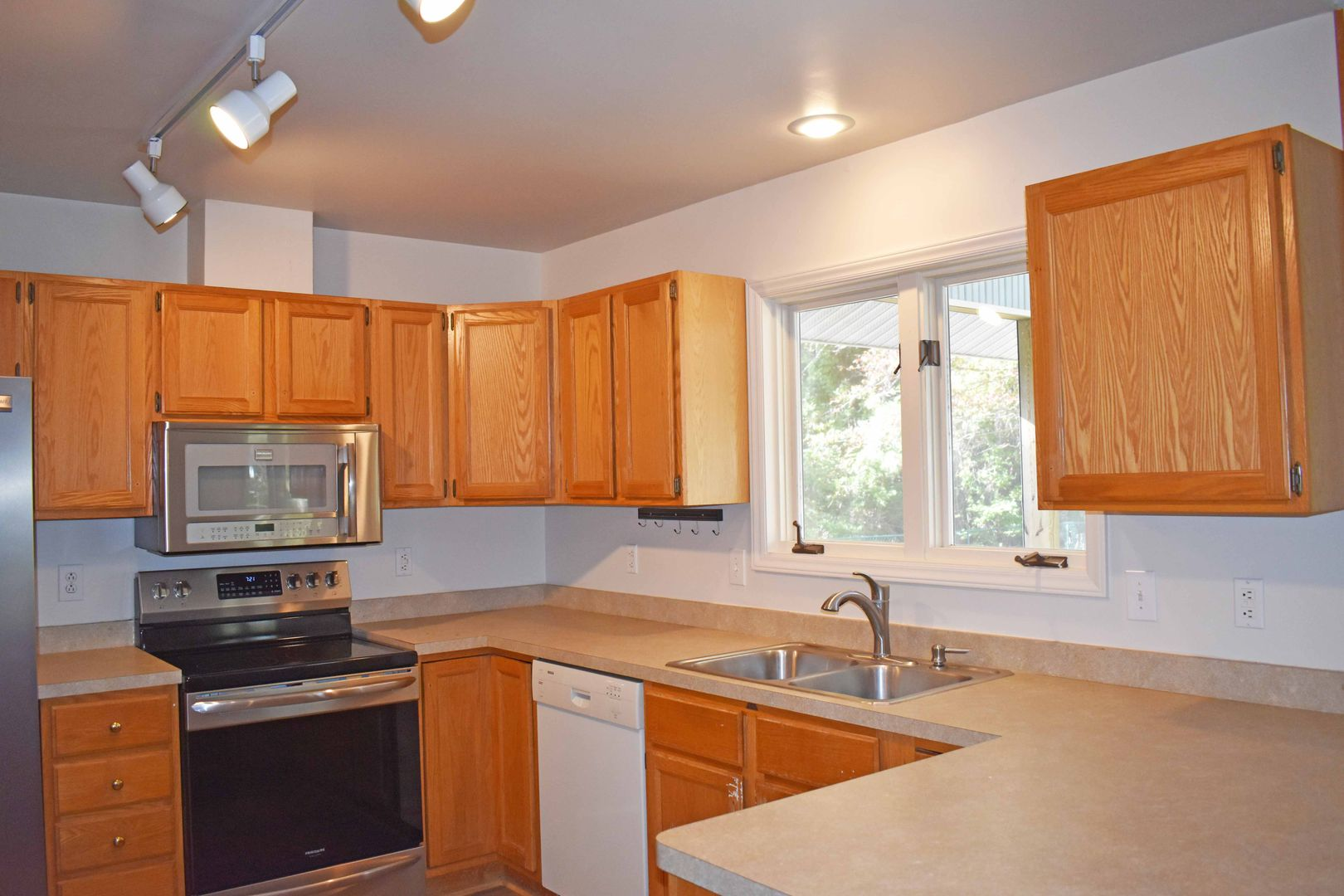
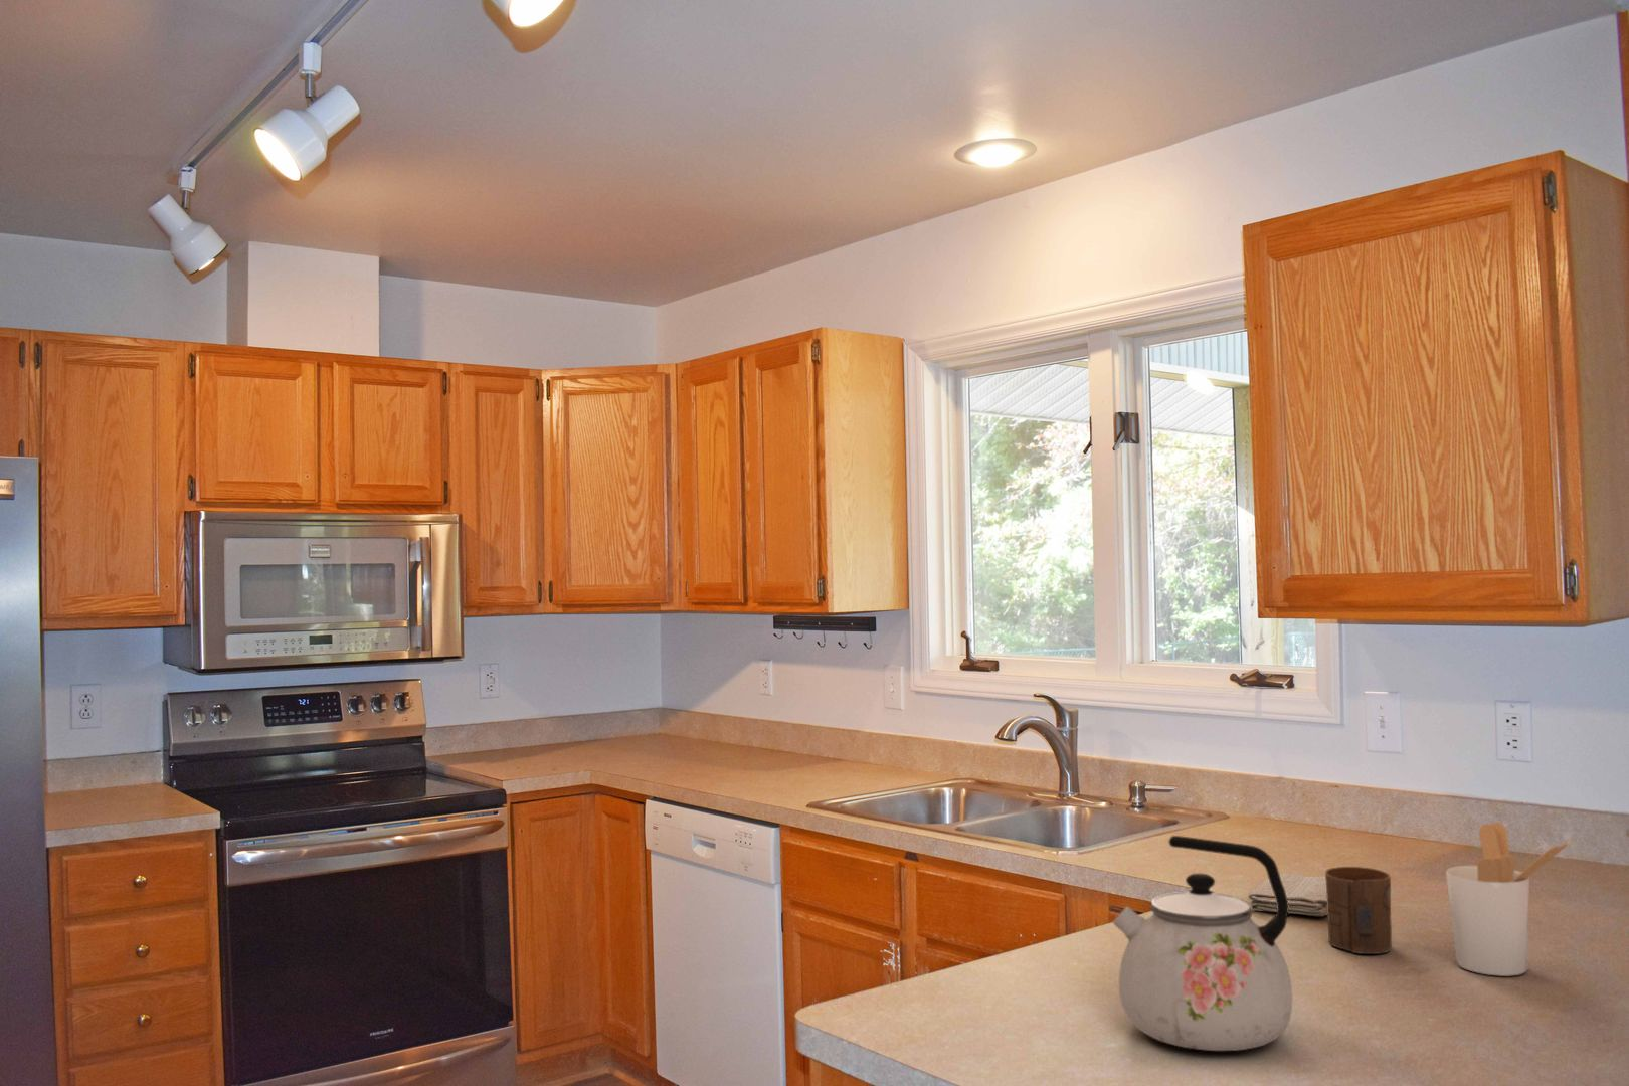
+ utensil holder [1445,822,1573,977]
+ washcloth [1247,871,1327,918]
+ kettle [1113,835,1293,1052]
+ cup [1325,865,1393,955]
